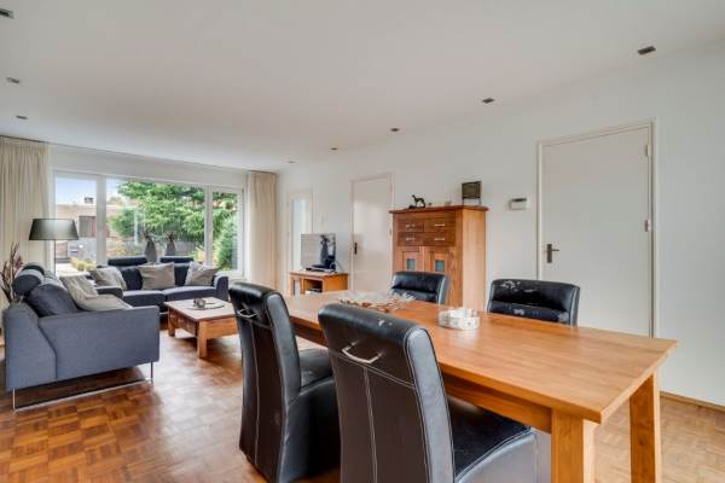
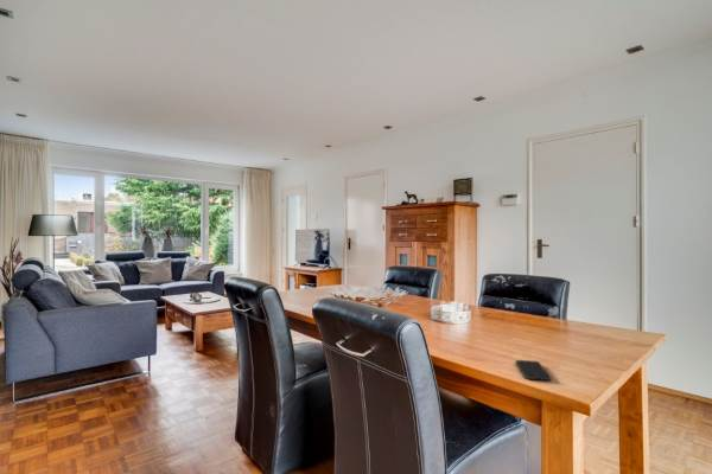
+ smartphone [514,359,552,382]
